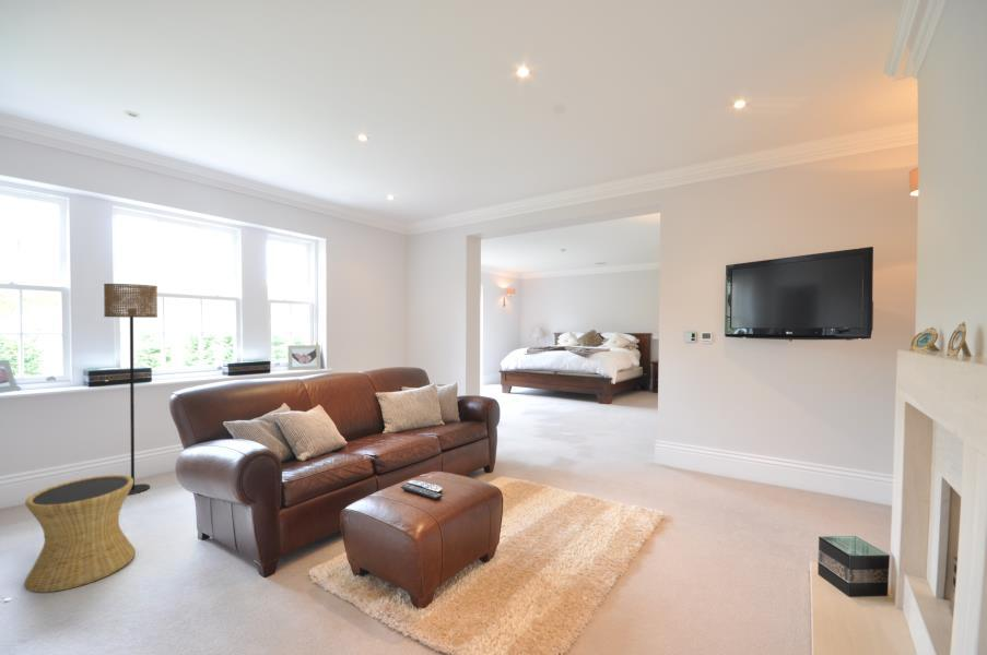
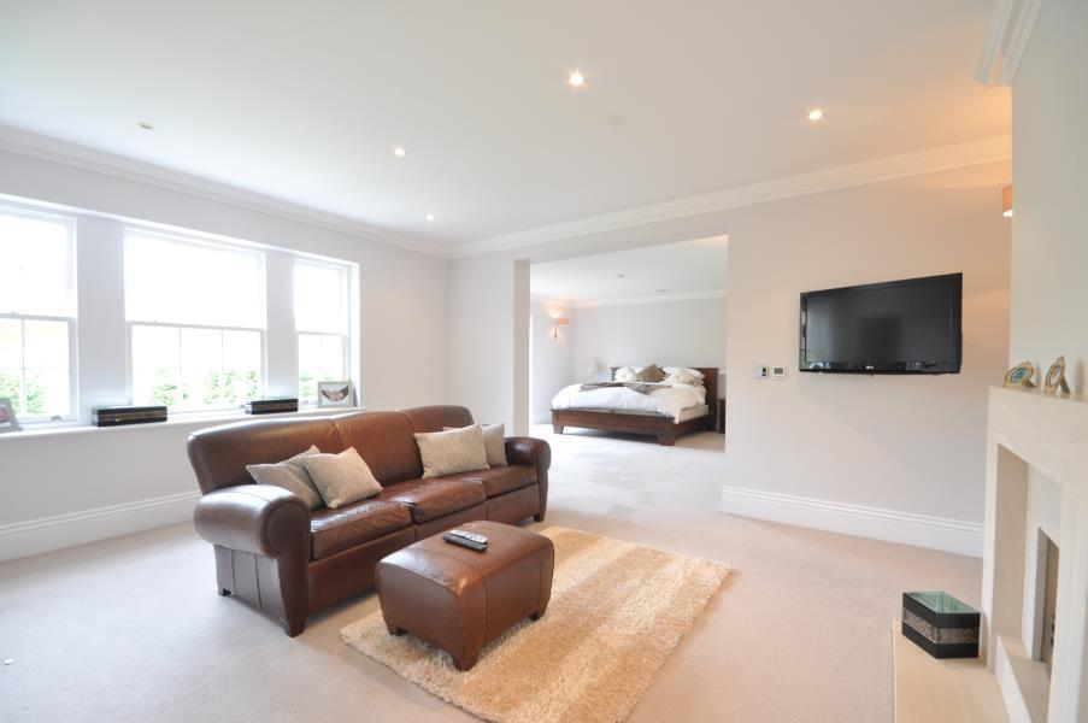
- side table [23,474,137,594]
- floor lamp [103,283,158,497]
